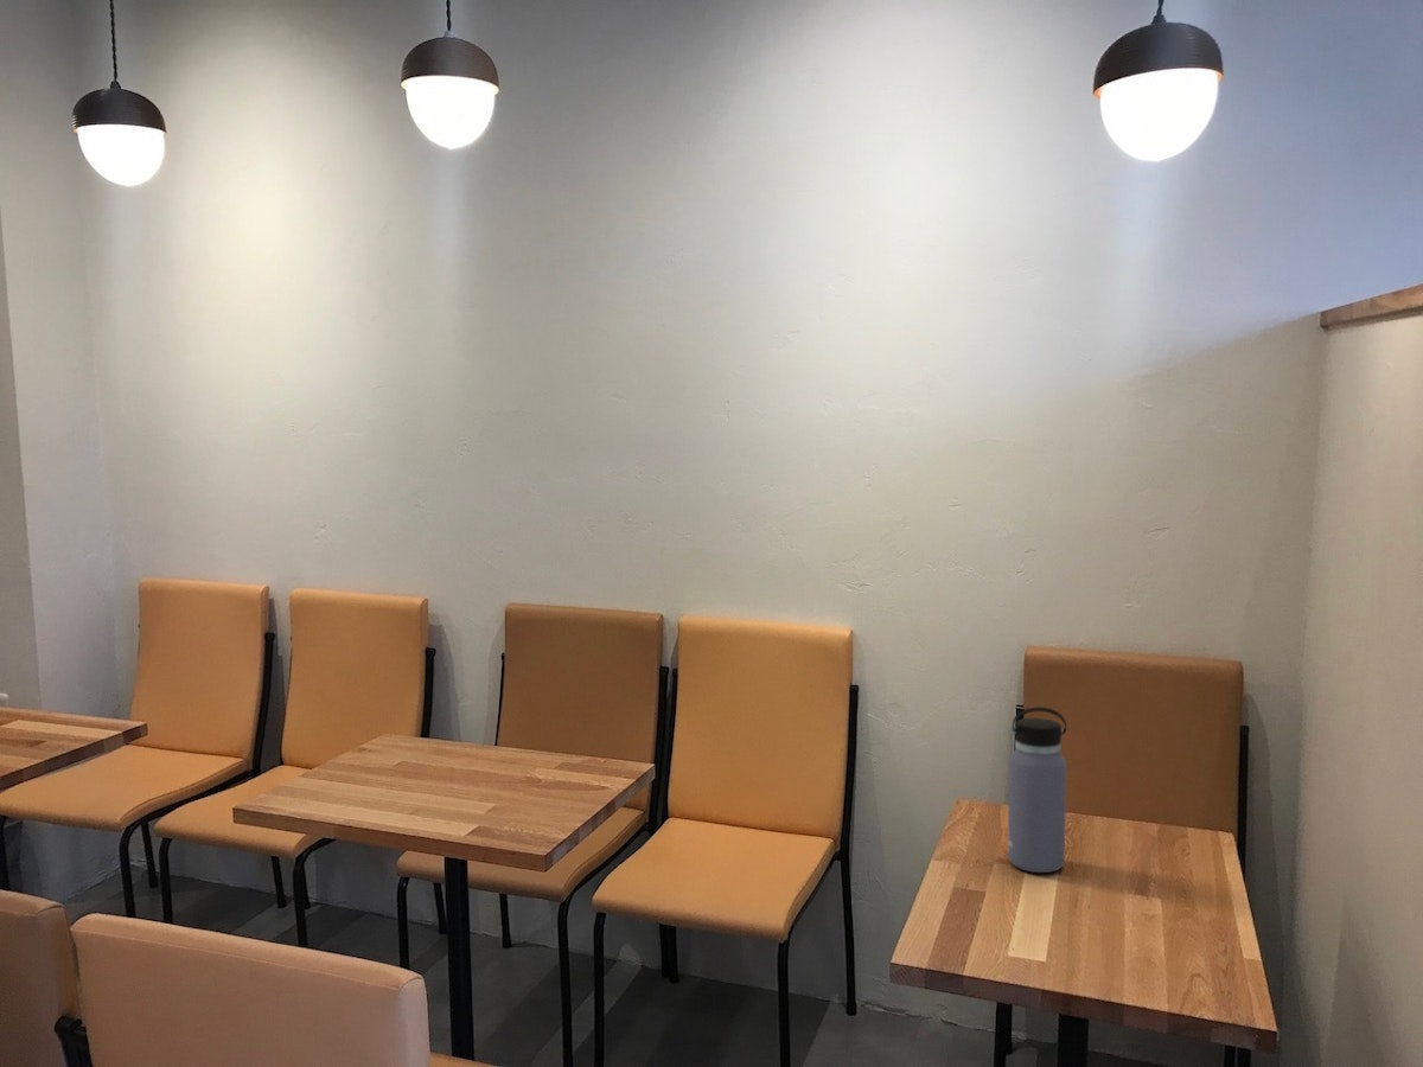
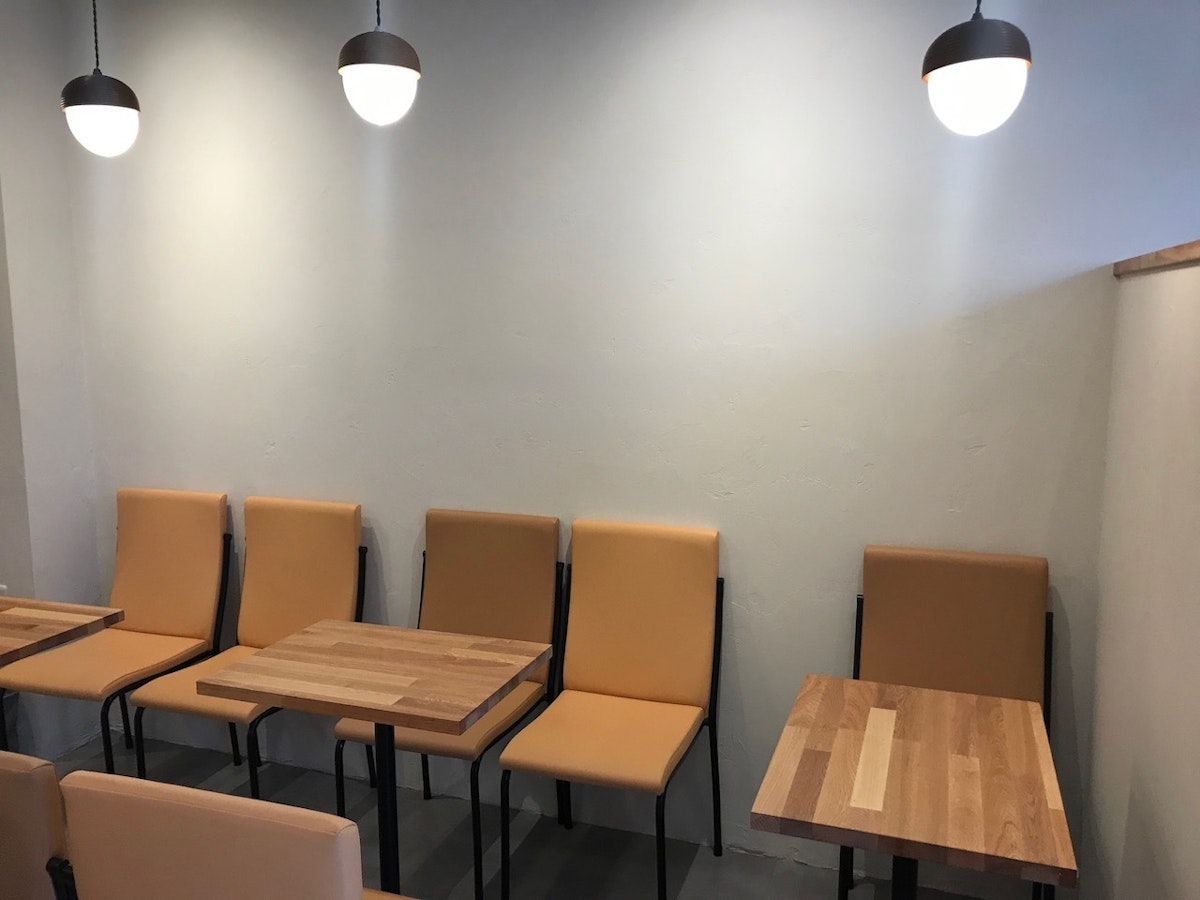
- water bottle [1007,707,1067,874]
